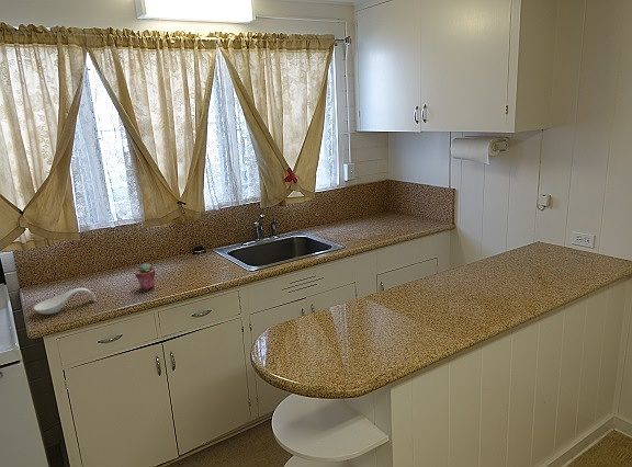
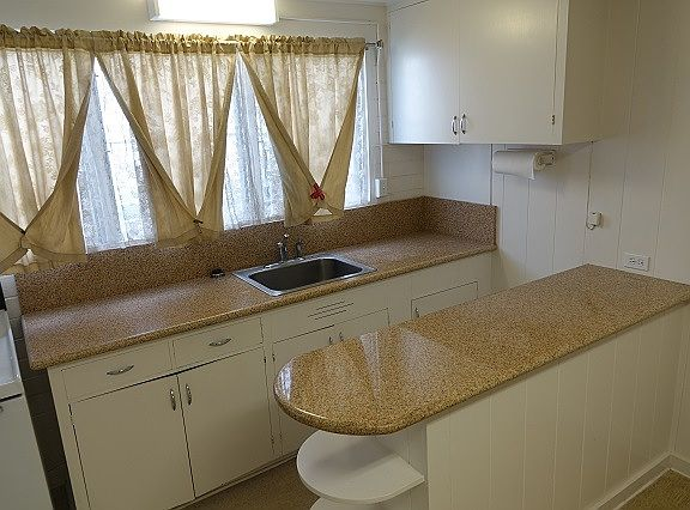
- spoon rest [33,287,98,316]
- potted succulent [134,262,157,291]
